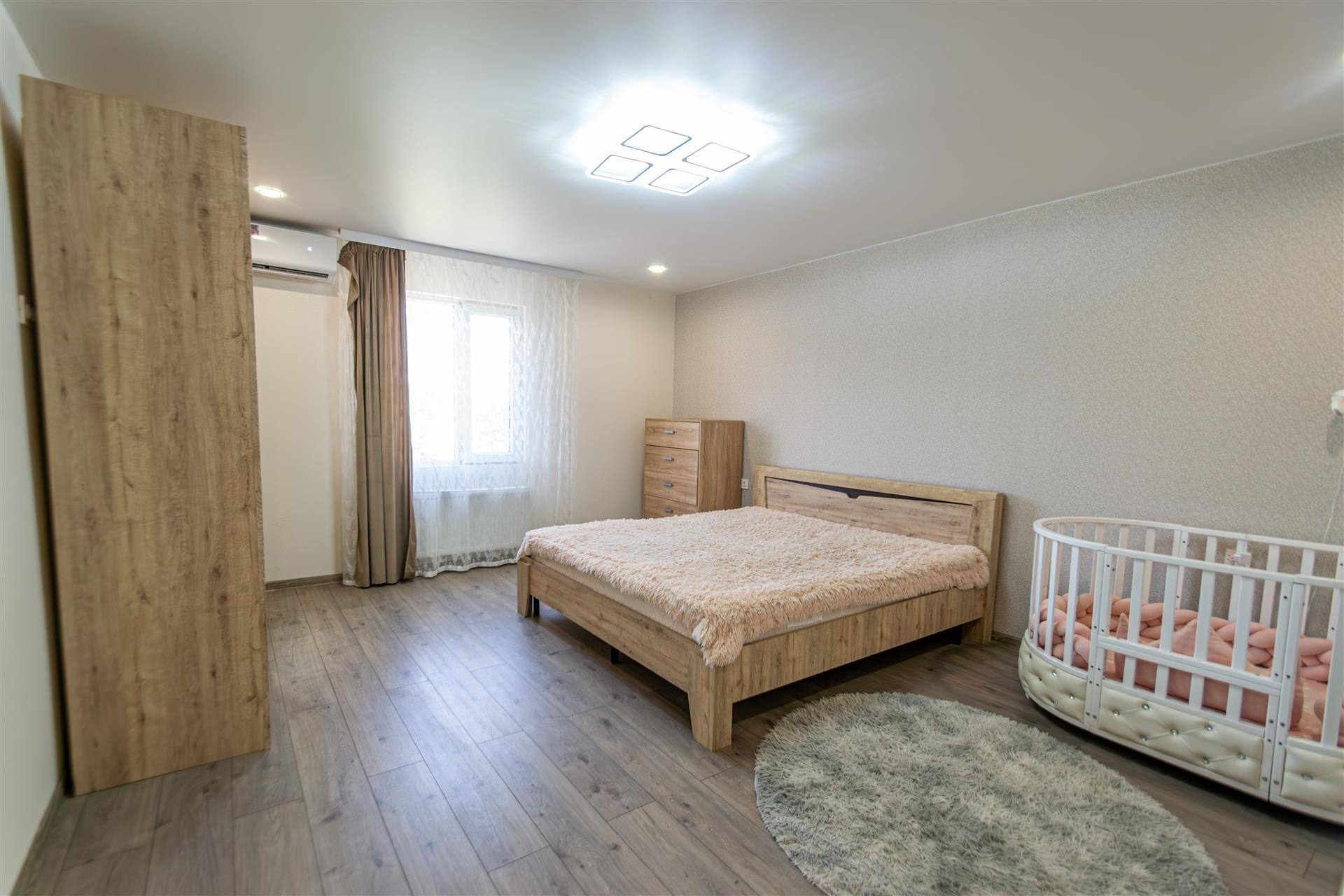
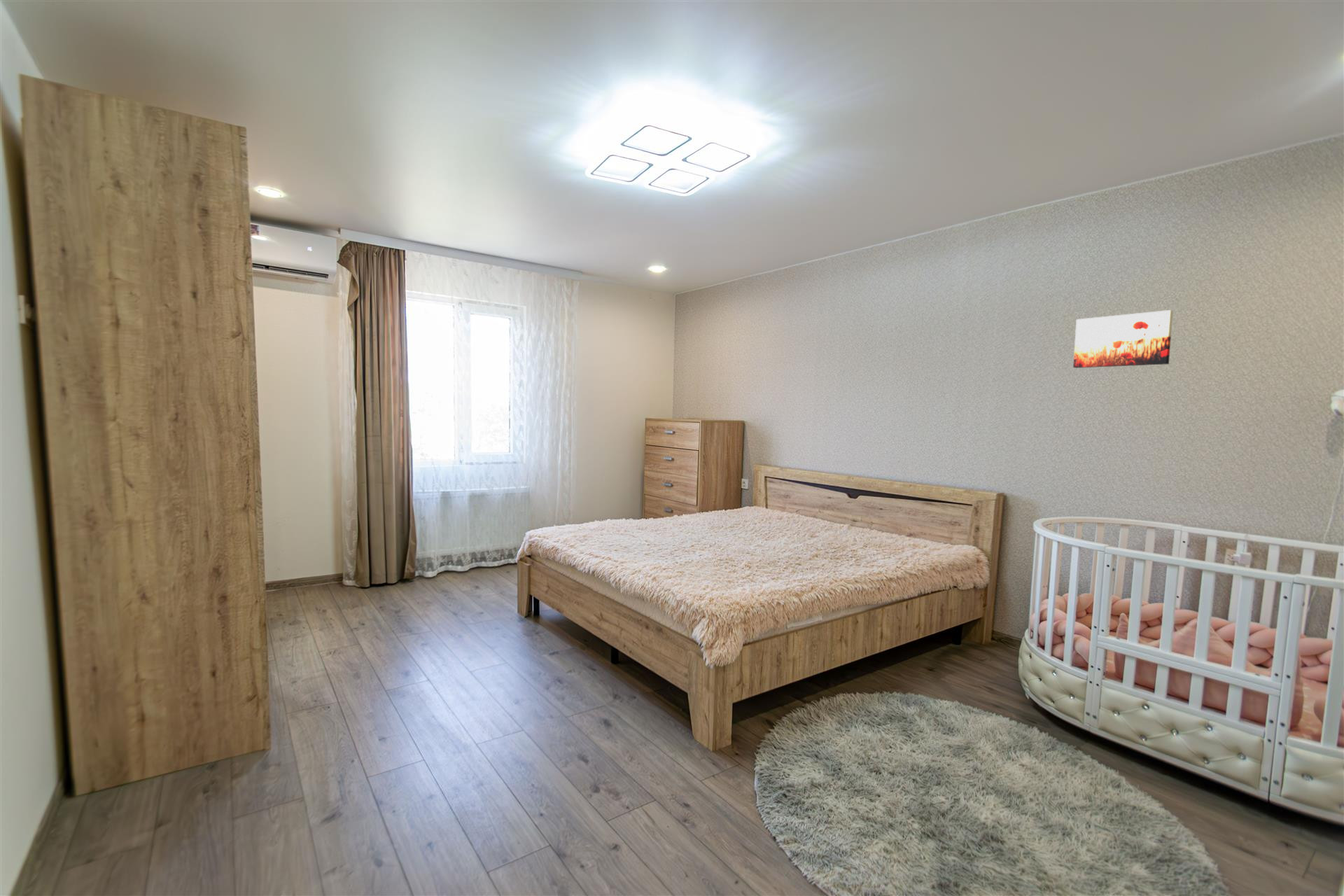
+ wall art [1072,309,1174,369]
